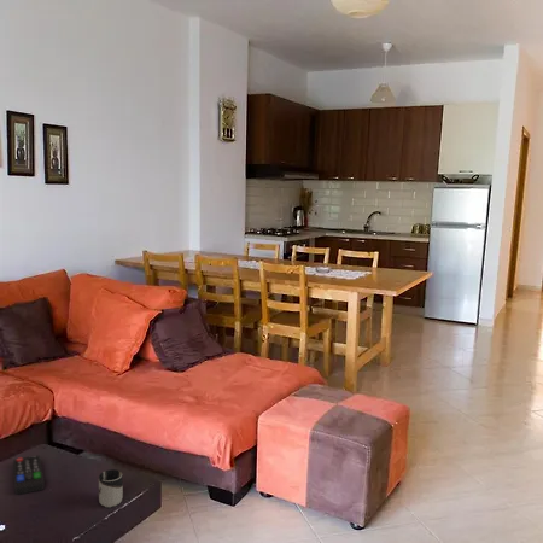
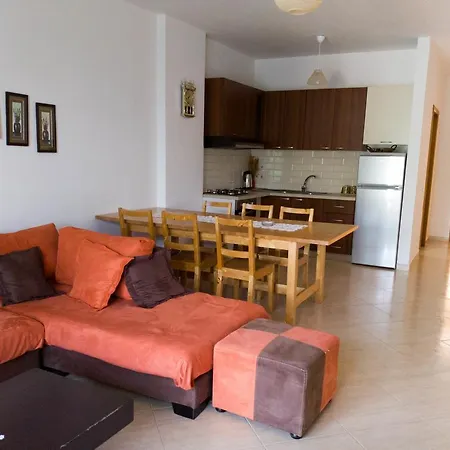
- remote control [12,454,46,496]
- cup [98,468,124,508]
